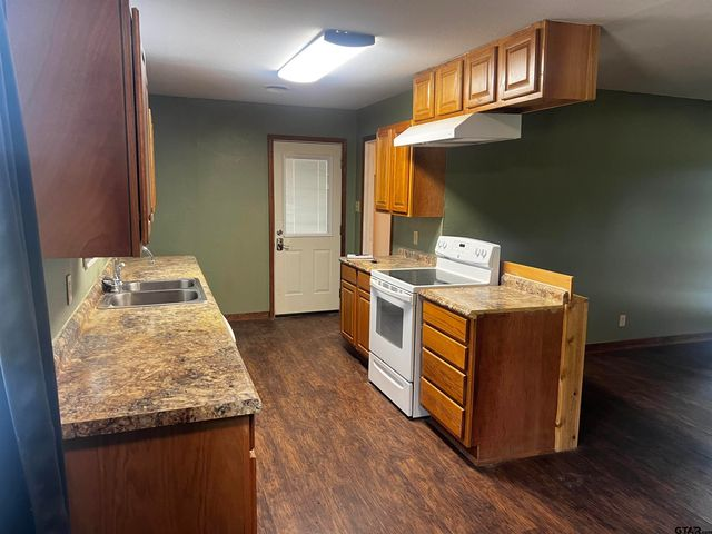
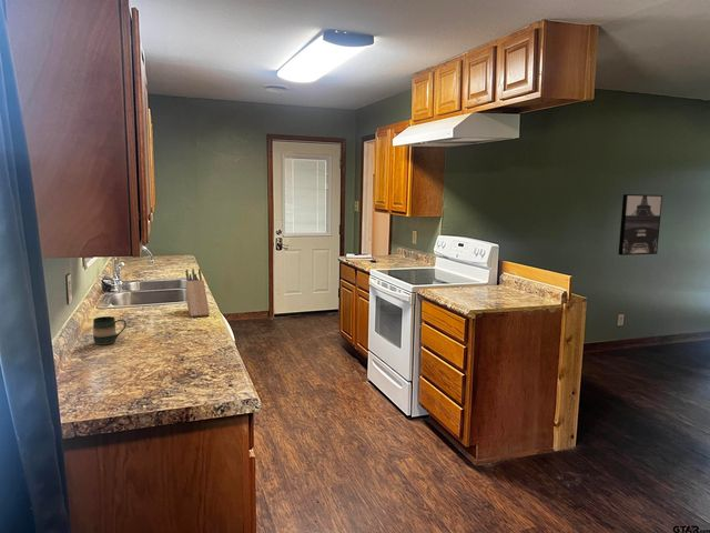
+ wall art [617,193,663,257]
+ knife block [184,268,211,318]
+ mug [92,315,128,346]
